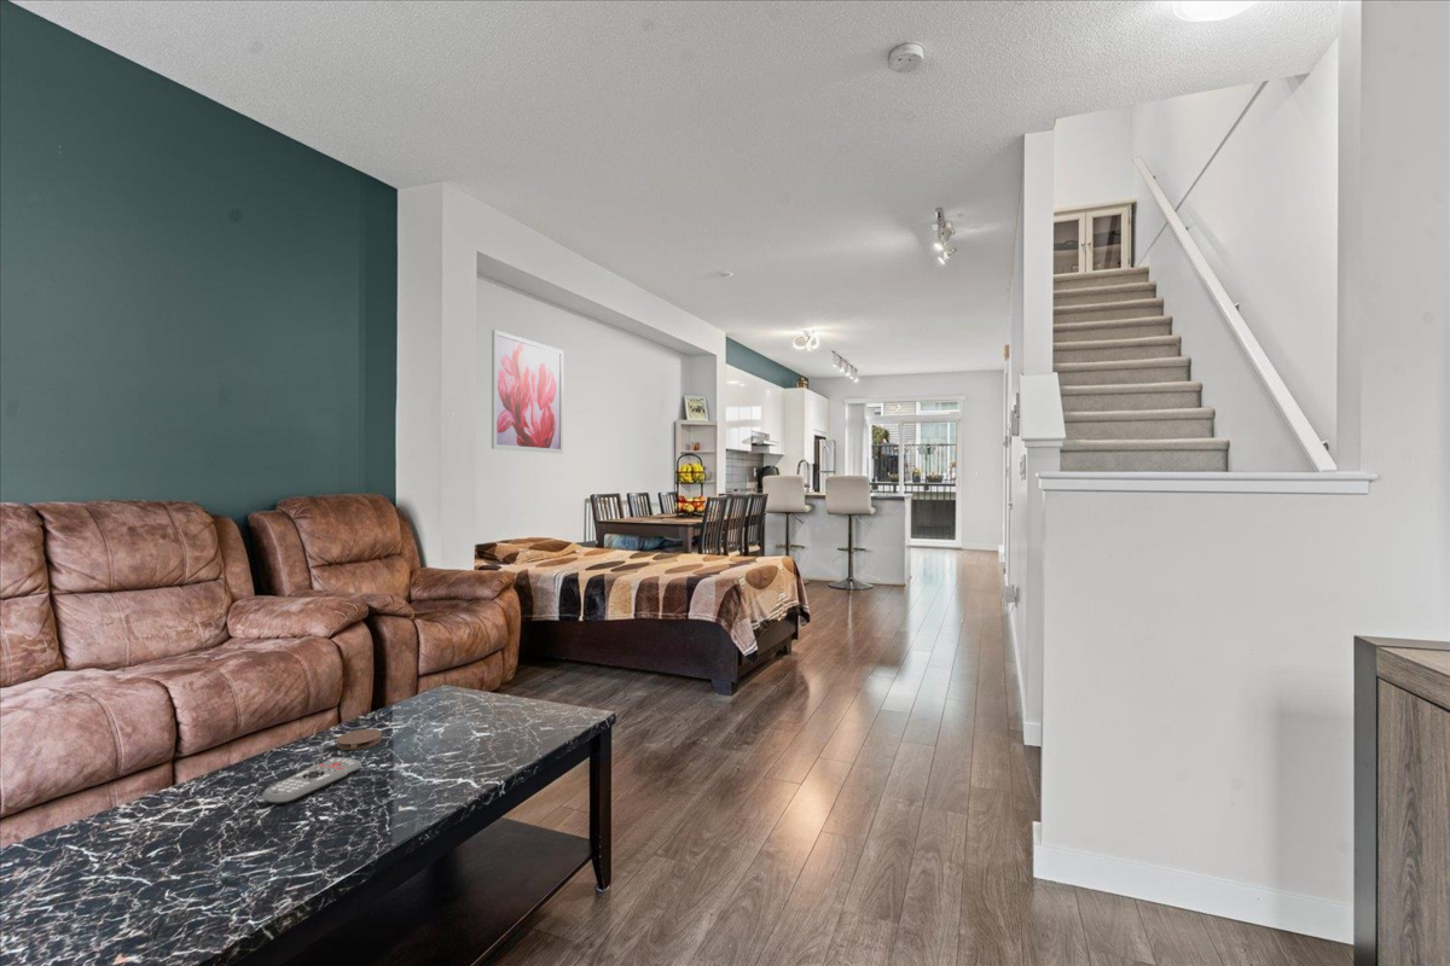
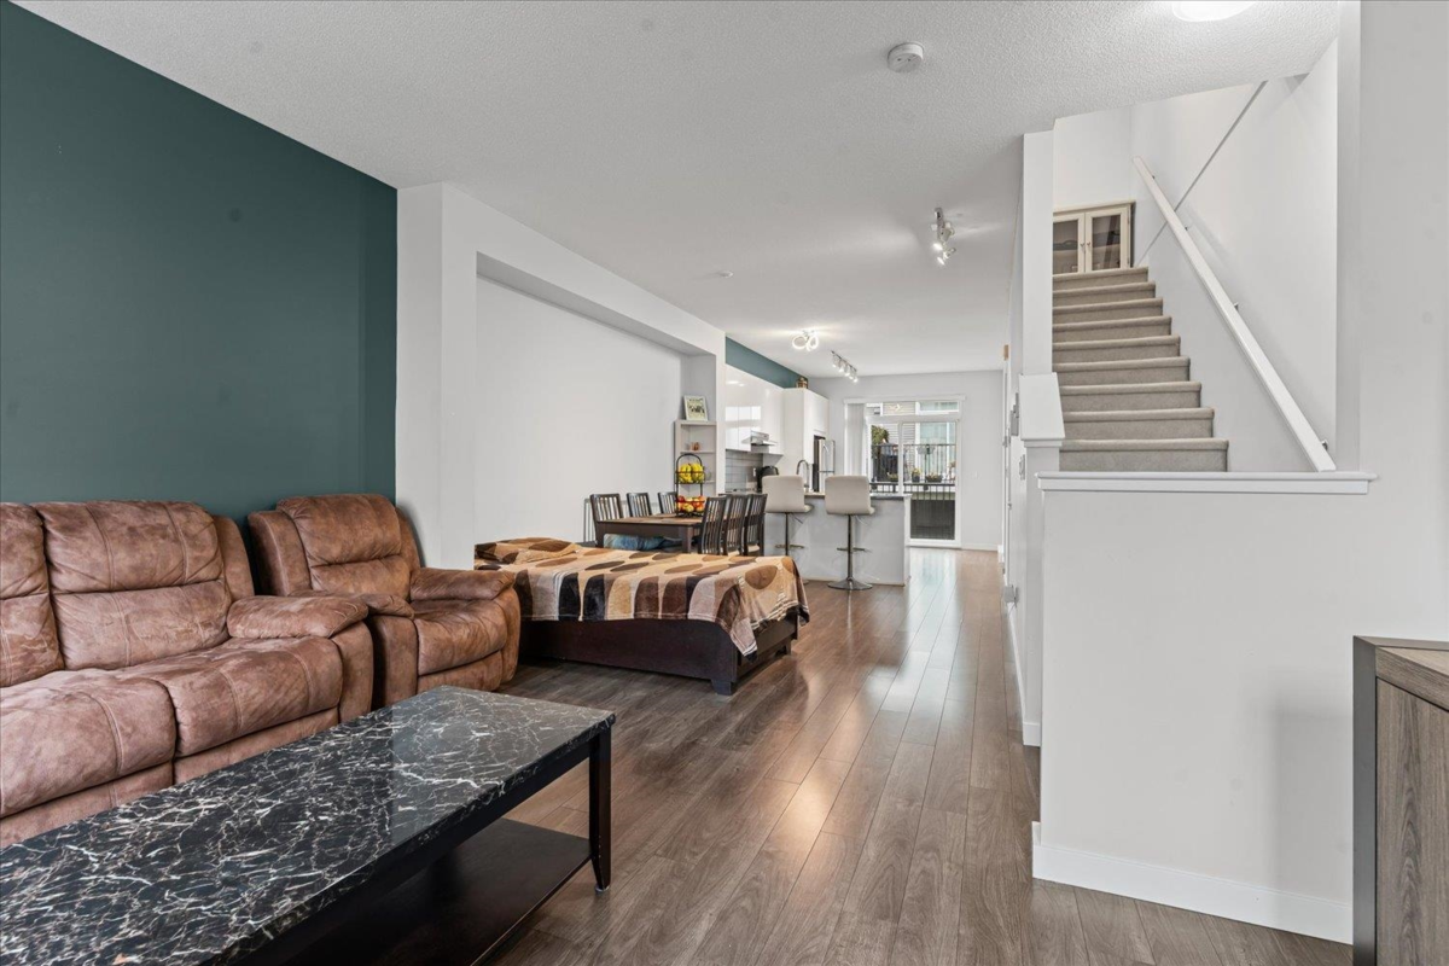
- wall art [491,328,564,454]
- remote control [261,756,362,805]
- coaster [336,728,383,751]
